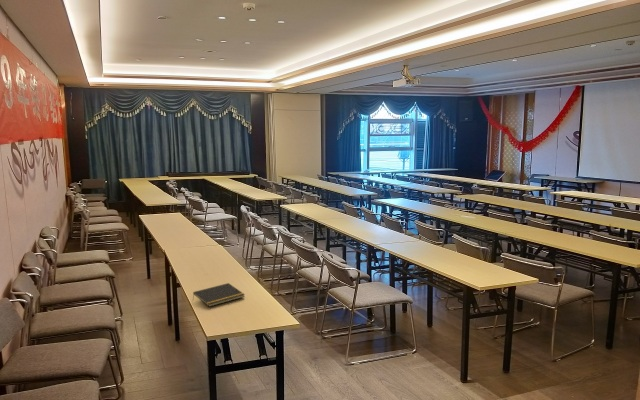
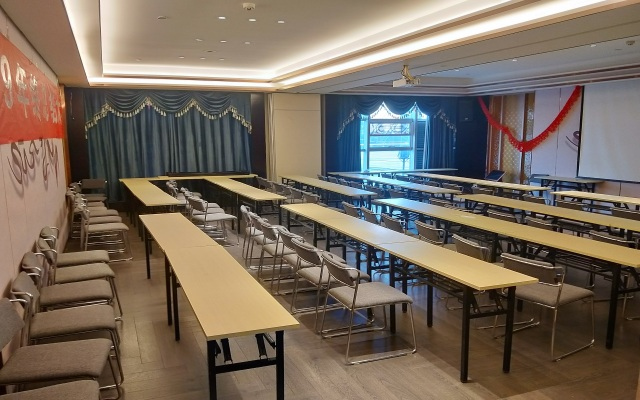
- notepad [192,282,246,308]
